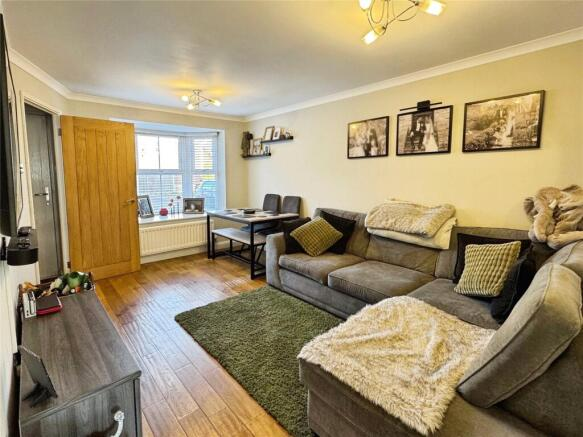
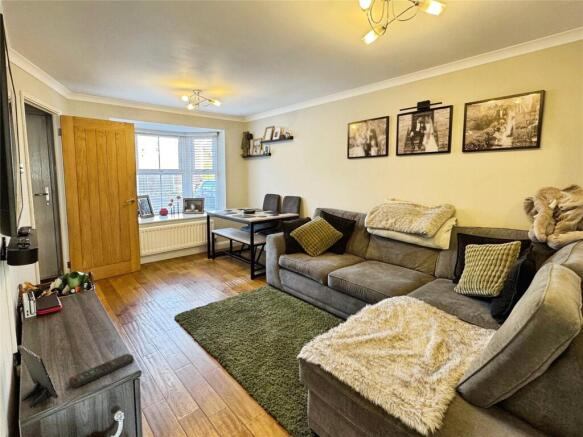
+ remote control [68,353,135,388]
